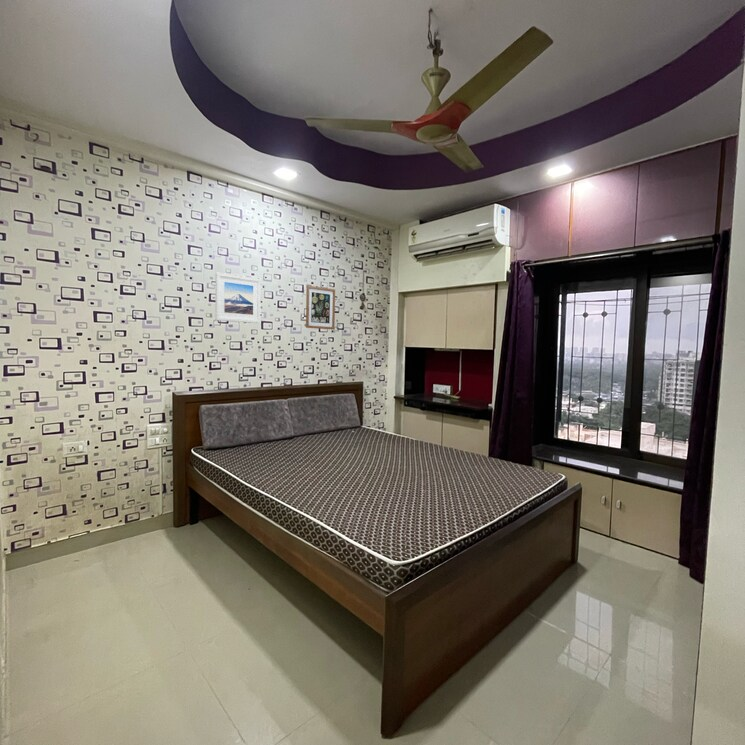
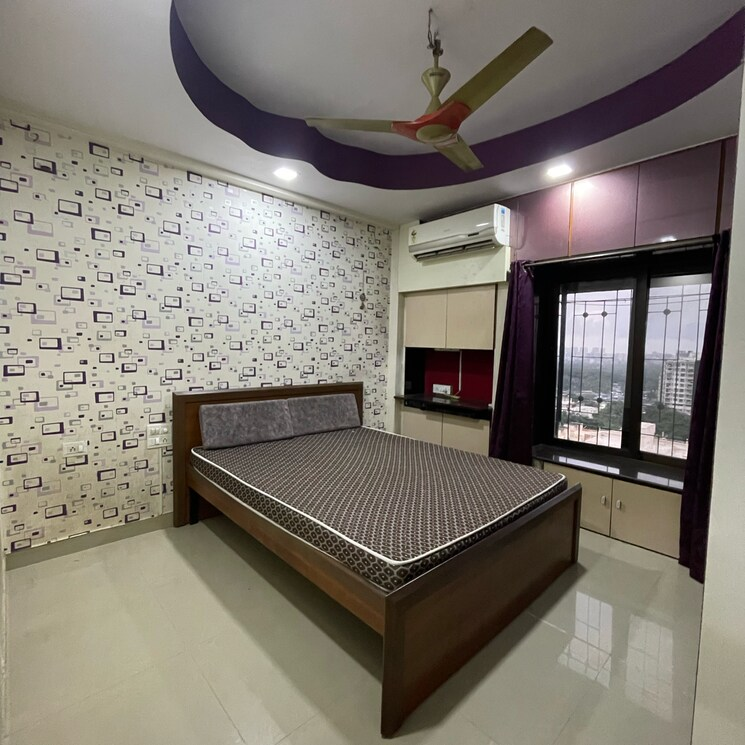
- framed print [214,272,262,324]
- wall art [305,284,336,330]
